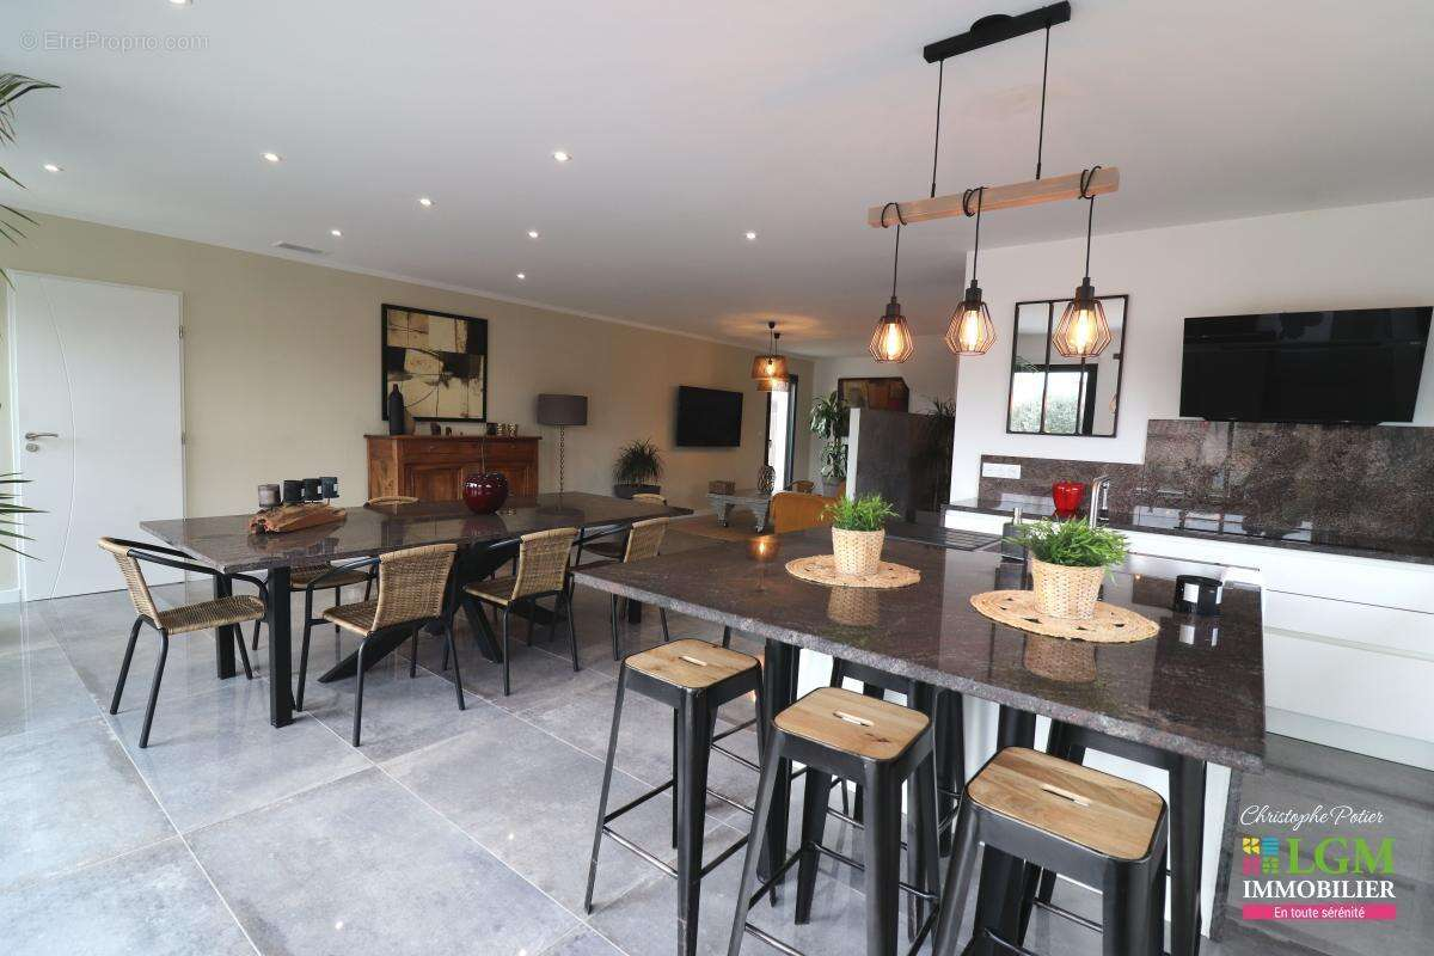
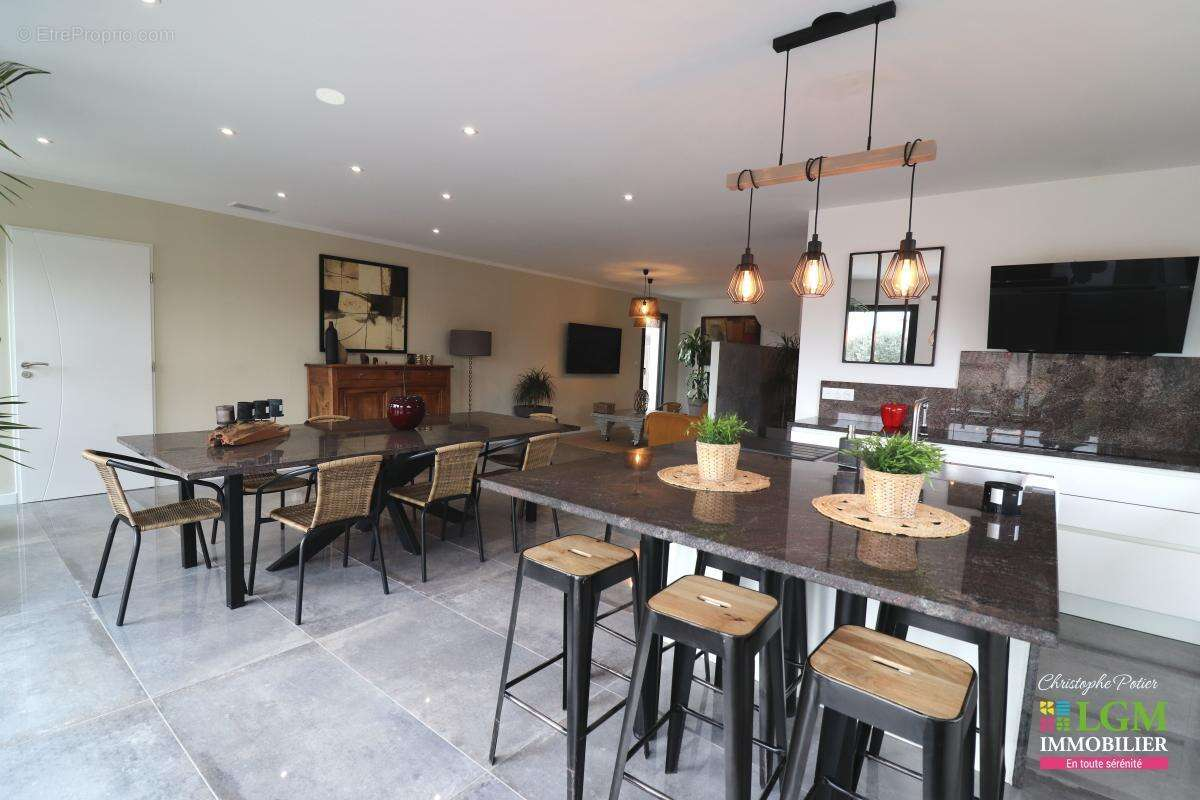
+ smoke detector [315,87,345,105]
